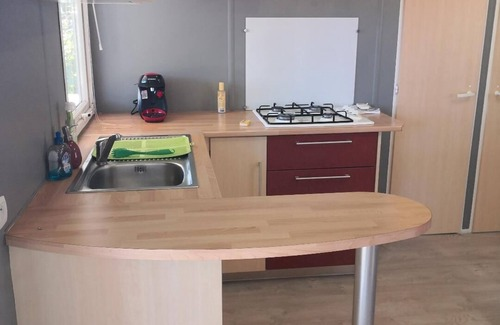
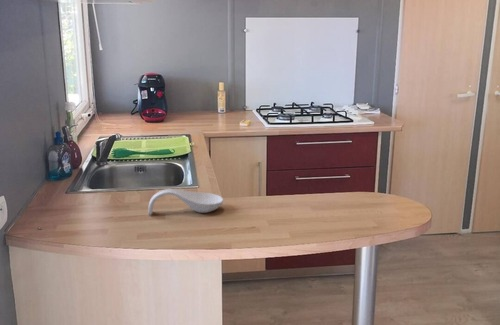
+ spoon rest [147,188,225,216]
